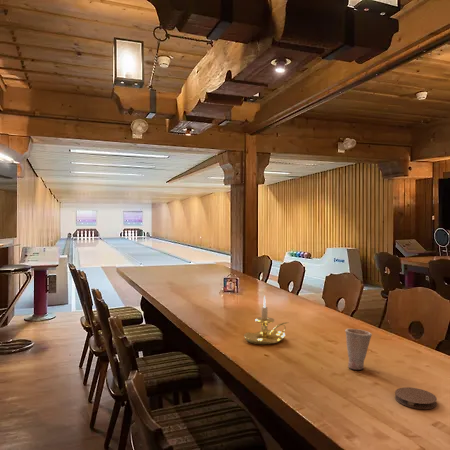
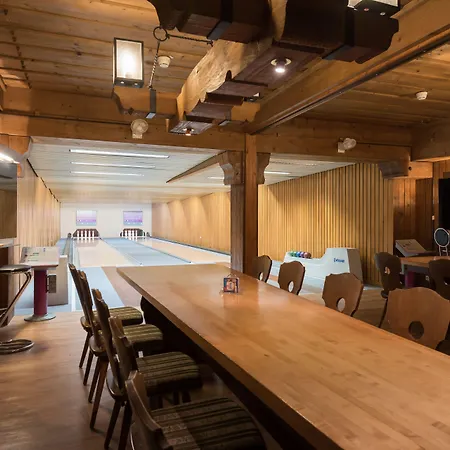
- coaster [394,386,438,410]
- candle holder [243,295,289,345]
- cup [344,328,373,371]
